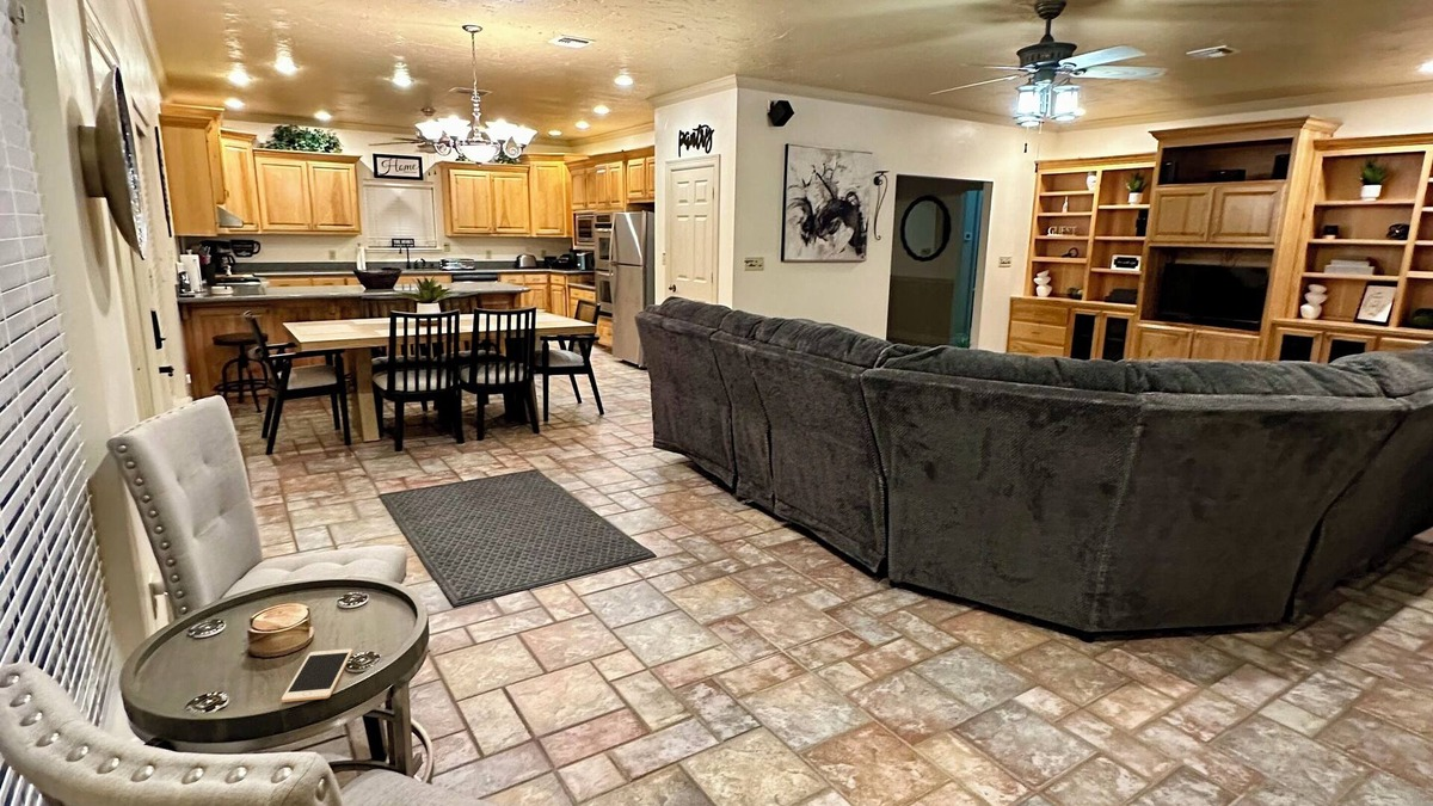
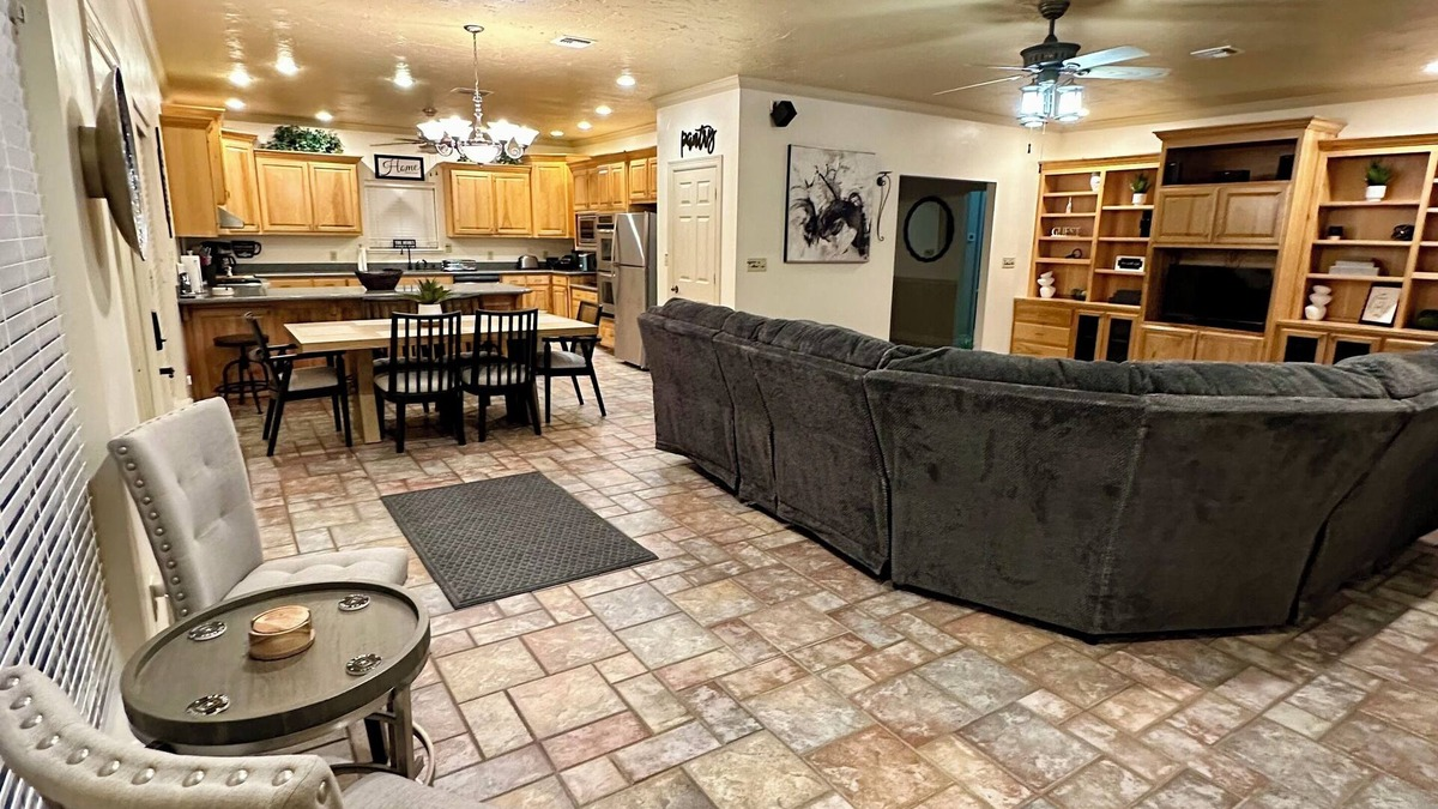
- cell phone [281,648,353,703]
